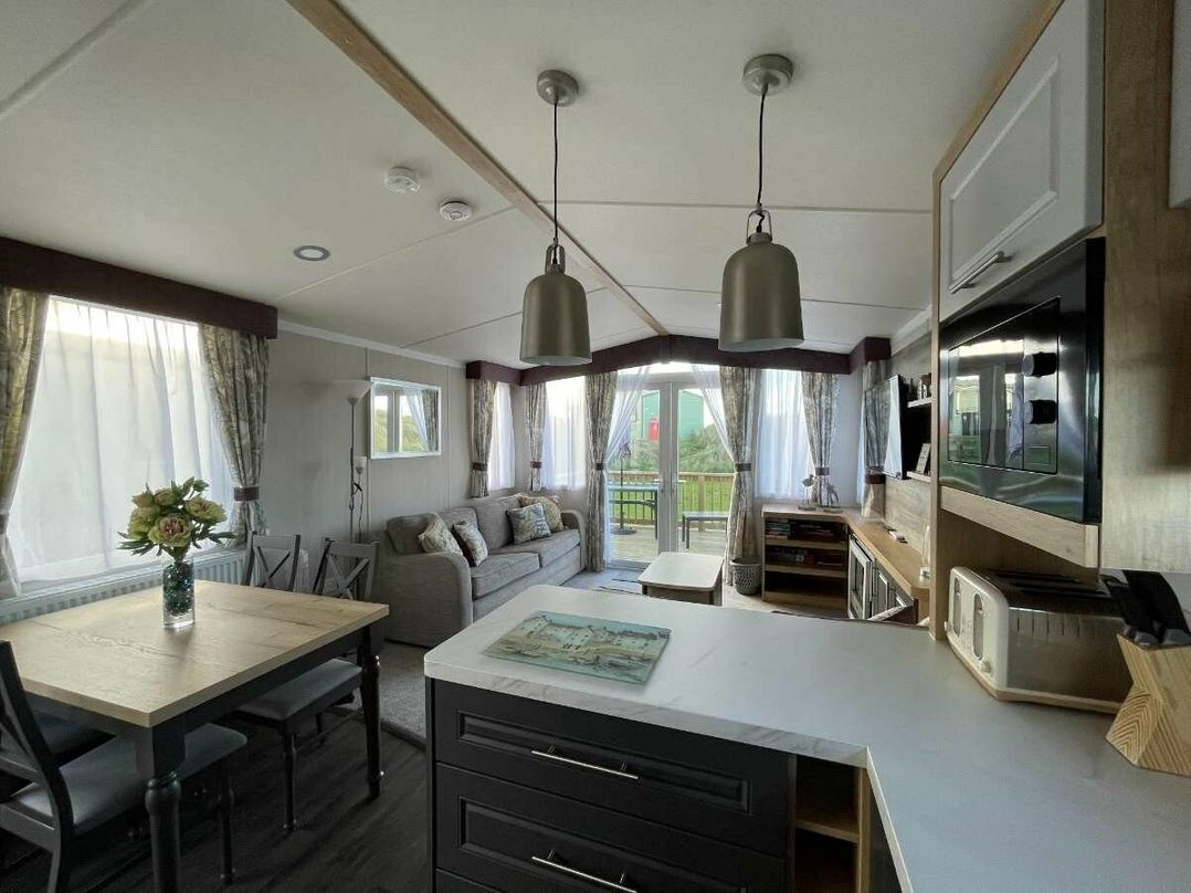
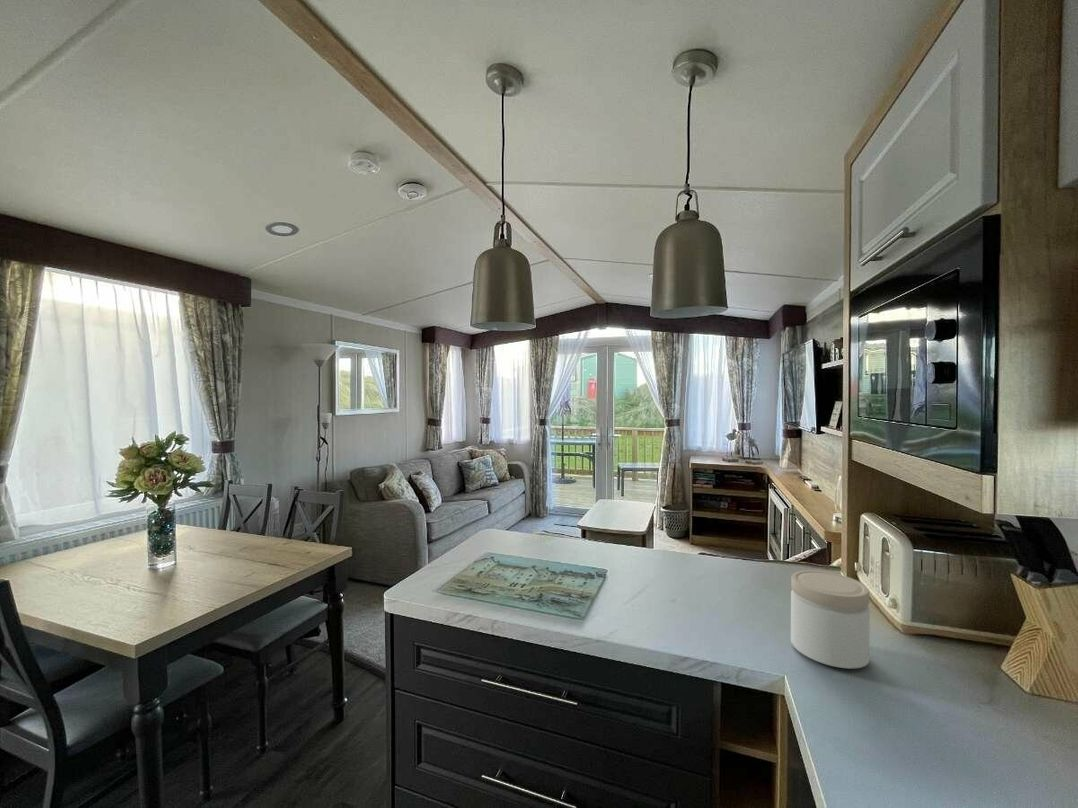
+ jar [790,569,871,669]
